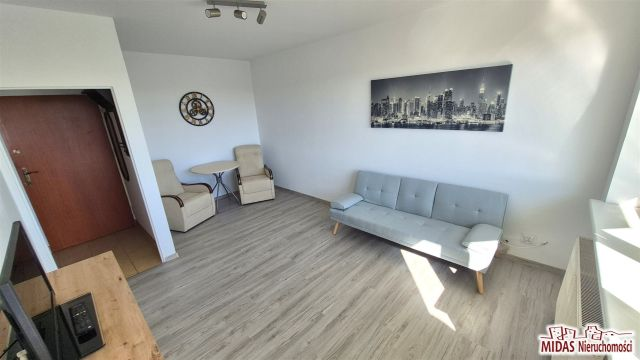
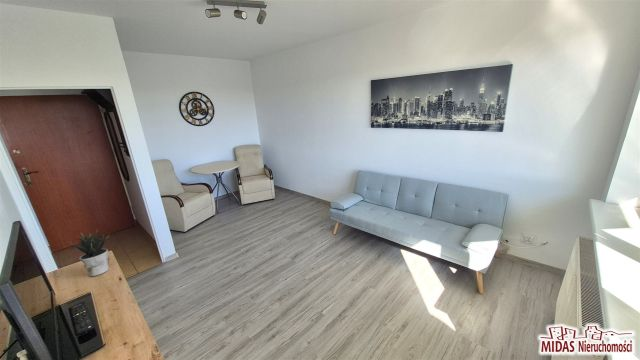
+ potted plant [68,228,111,277]
